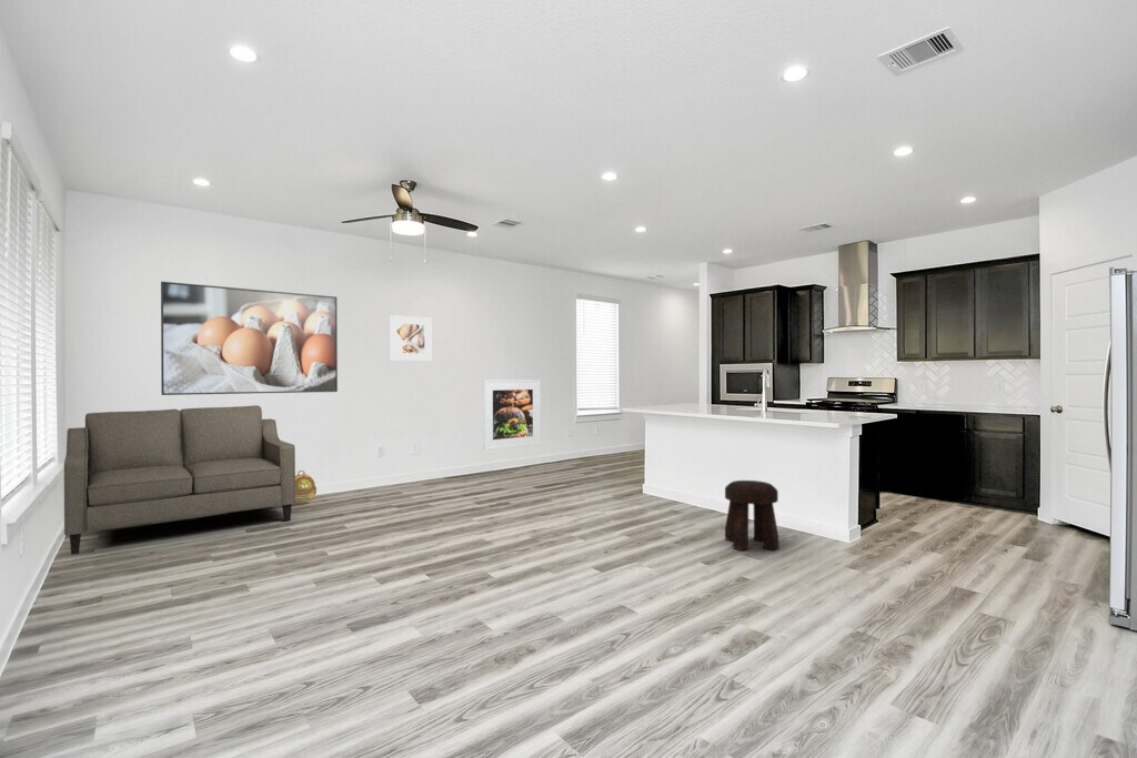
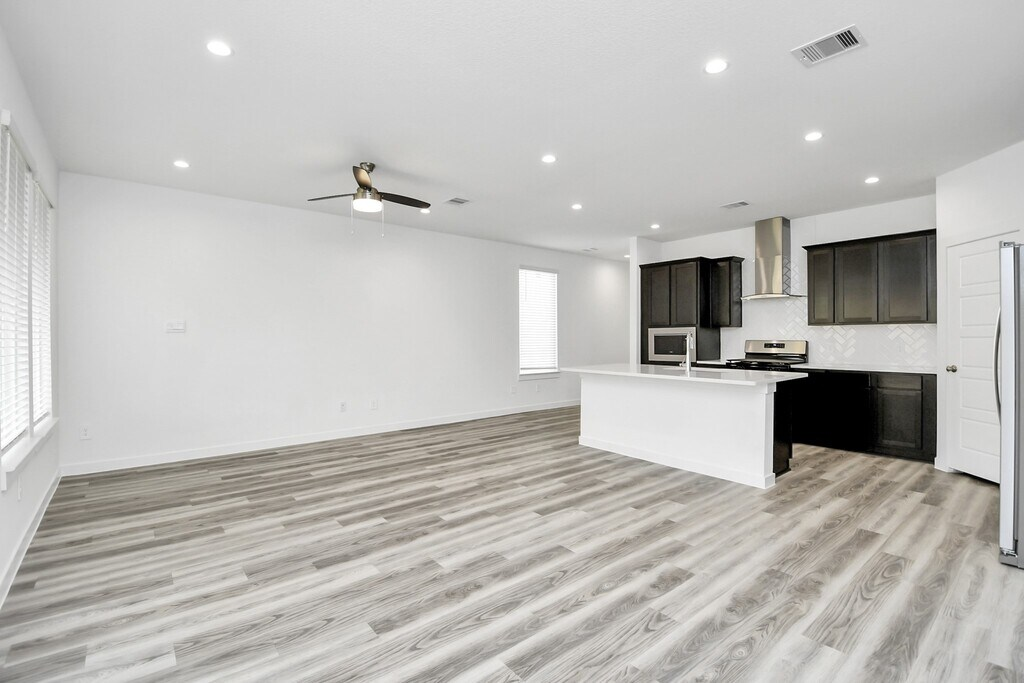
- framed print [482,378,542,452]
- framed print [160,281,339,396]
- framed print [389,314,432,362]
- stool [724,479,779,552]
- sofa [63,404,296,556]
- backpack [295,469,318,503]
